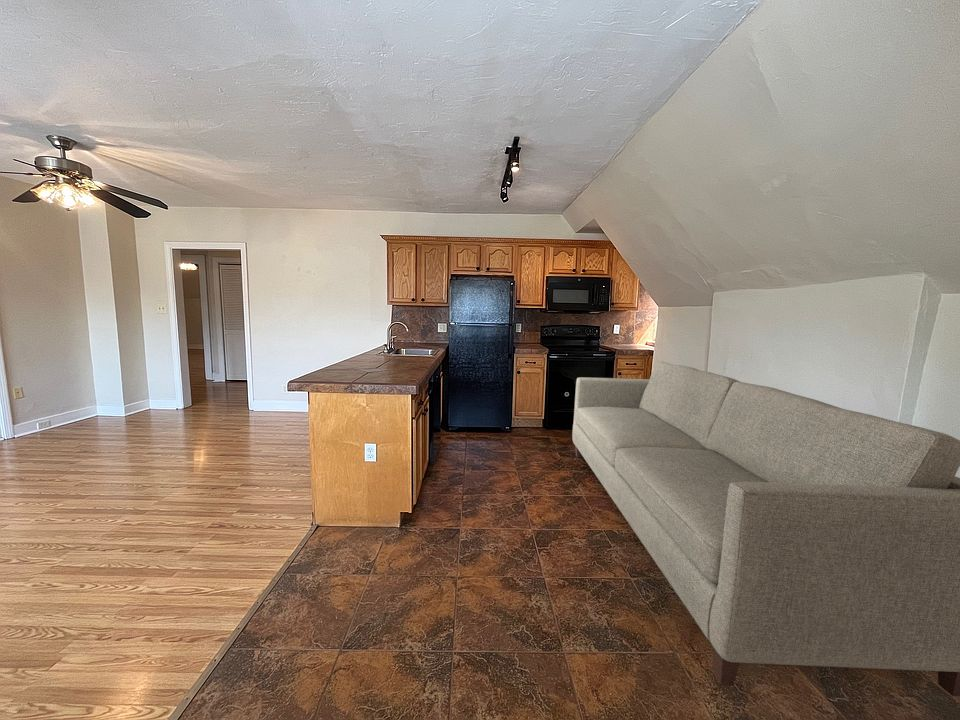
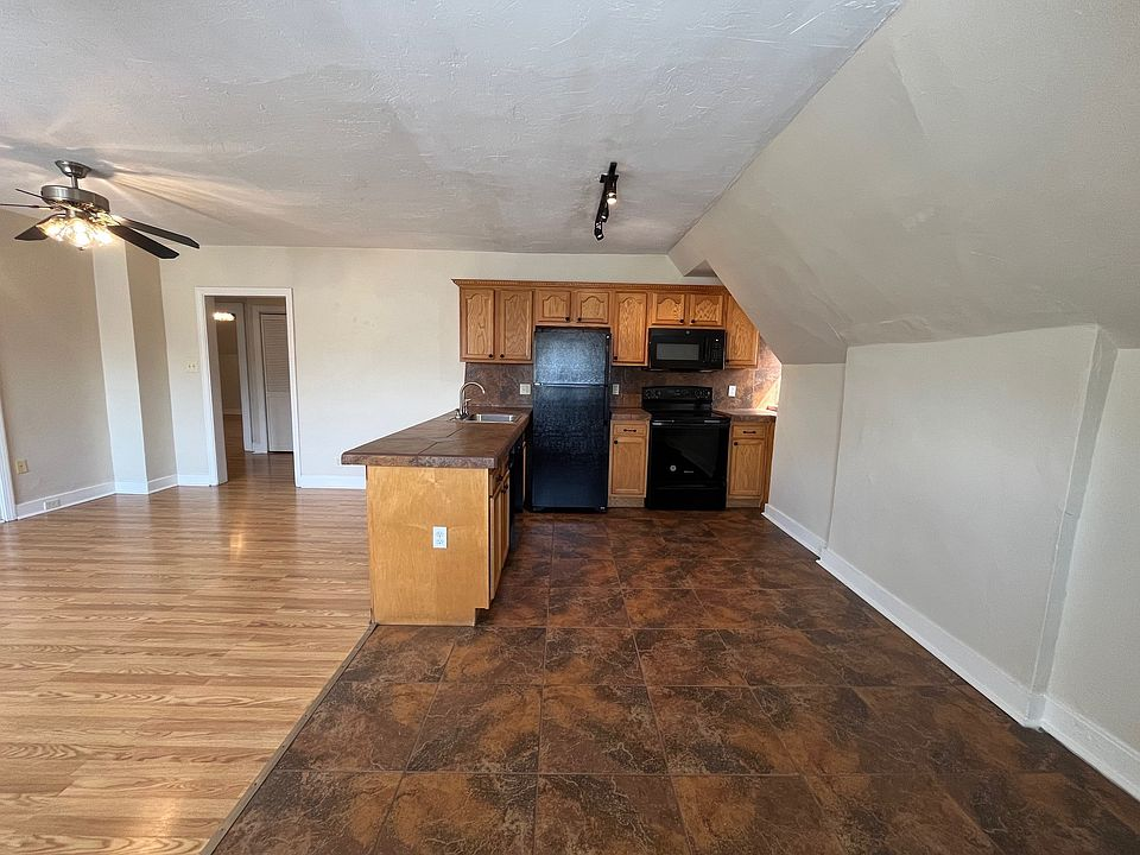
- sofa [571,361,960,697]
